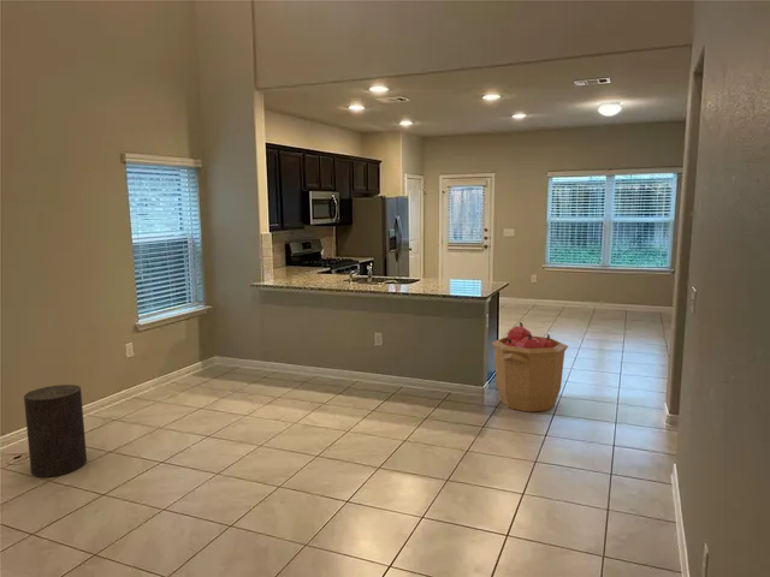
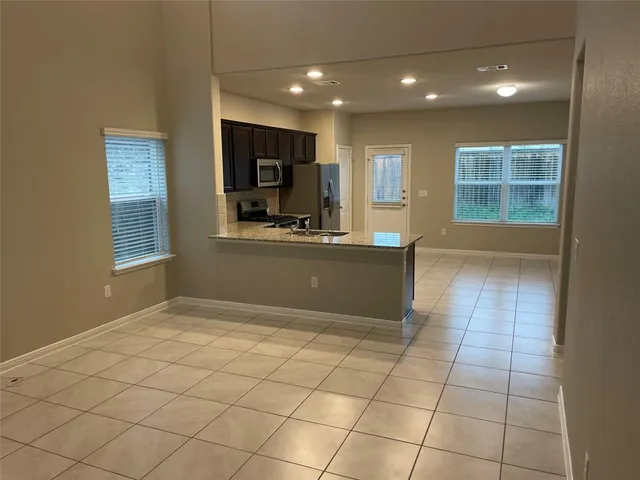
- trash can [491,321,569,414]
- stool [23,383,88,478]
